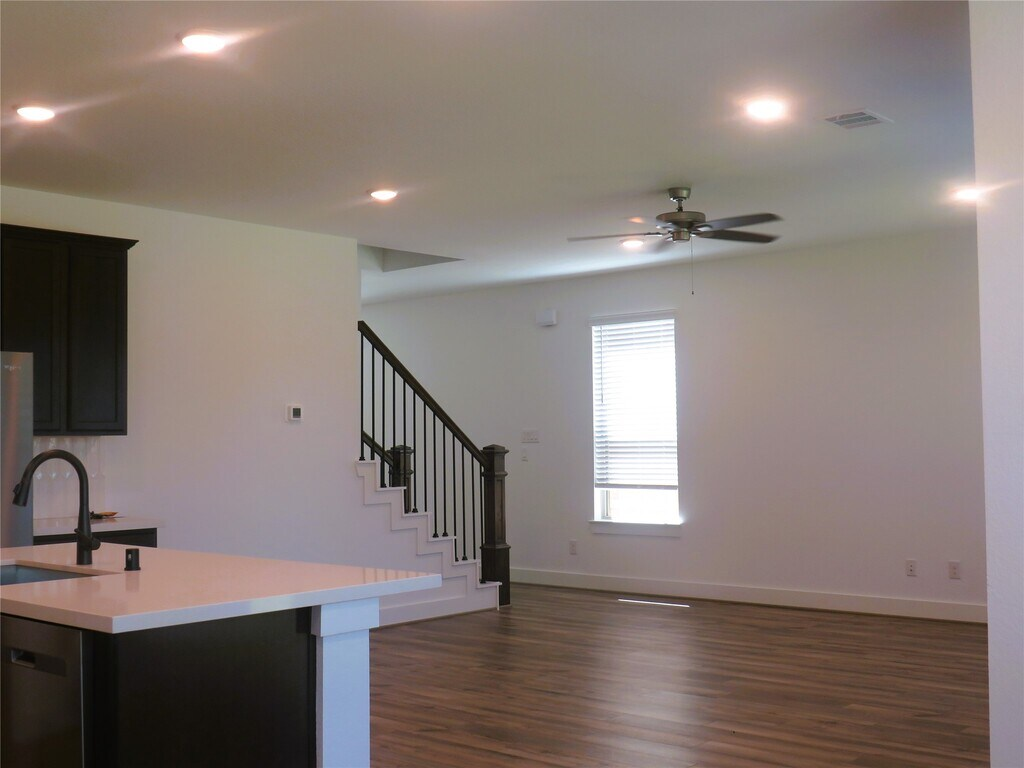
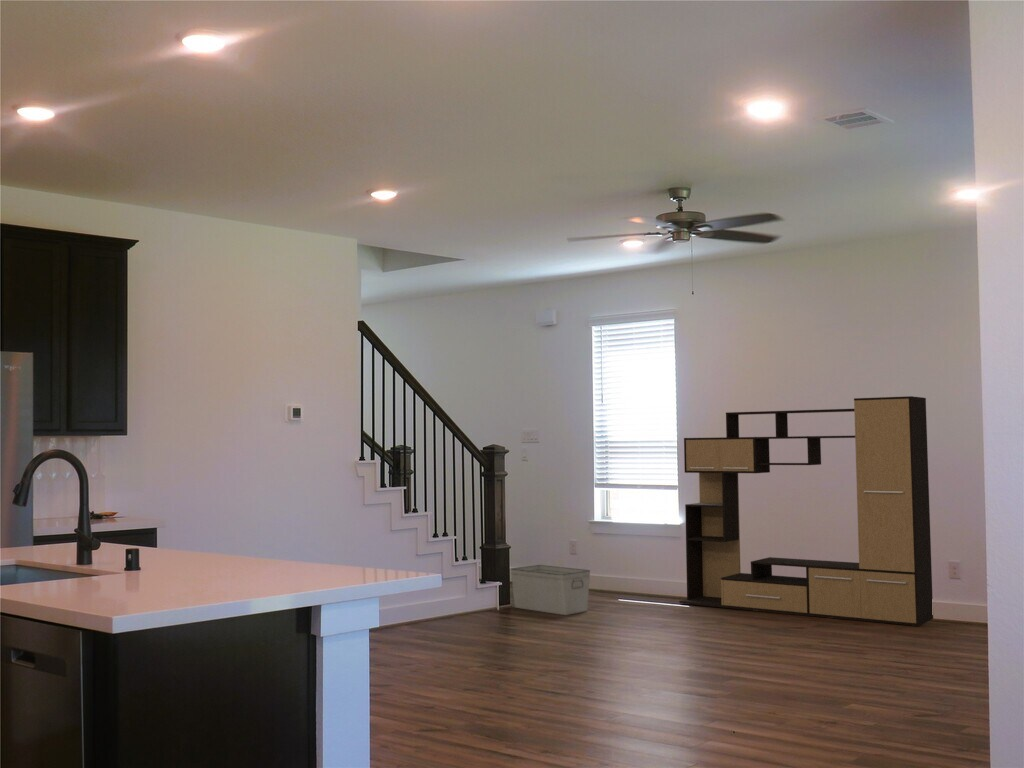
+ media console [678,395,934,627]
+ storage bin [510,564,591,616]
